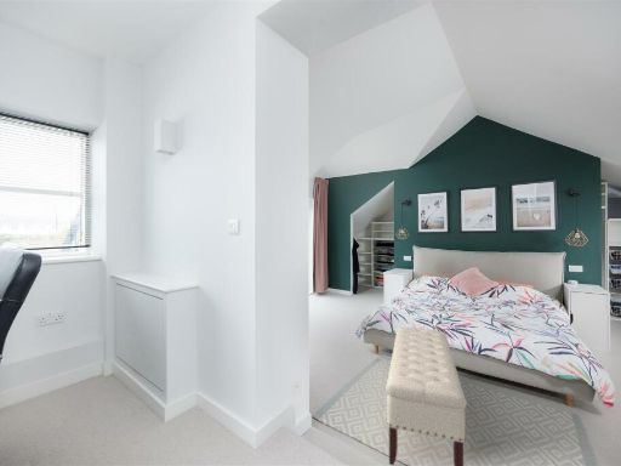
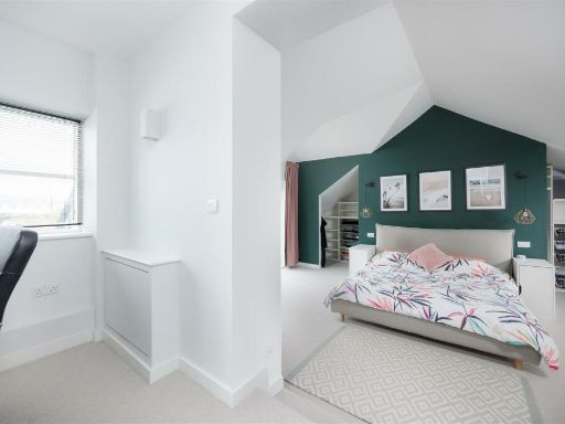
- bench [384,326,468,466]
